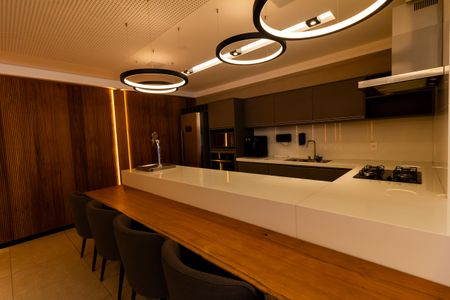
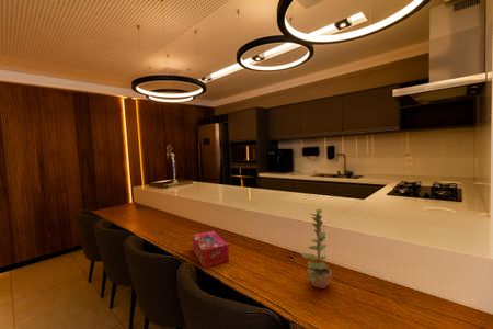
+ tissue box [191,230,230,269]
+ plant [301,208,333,290]
